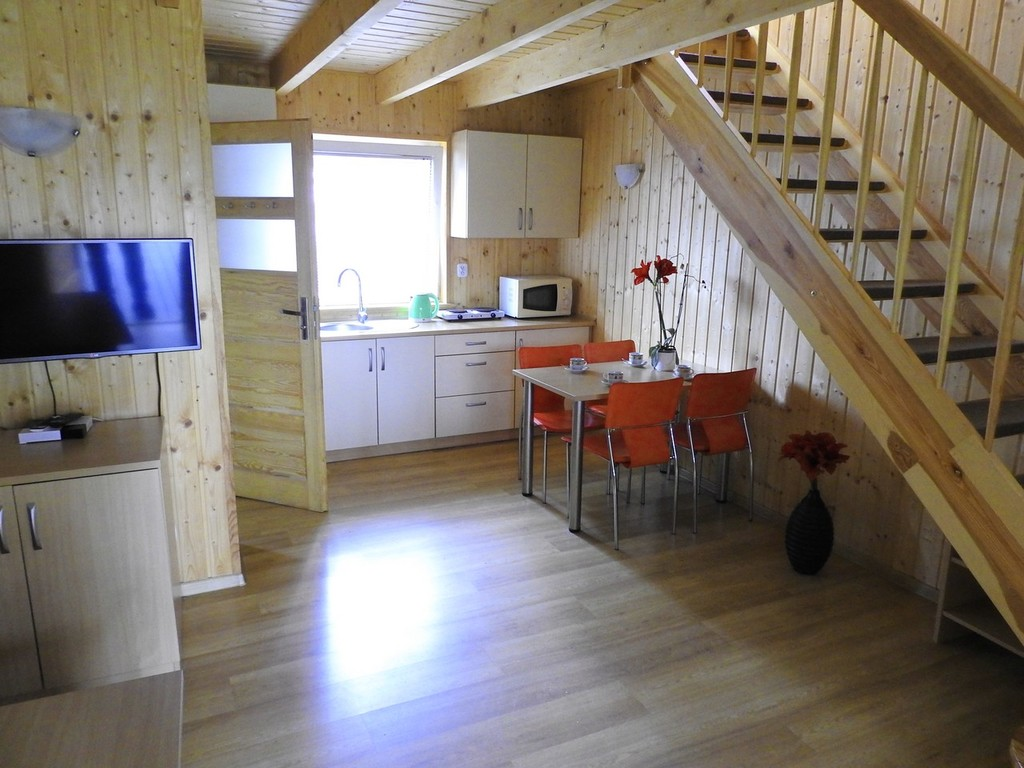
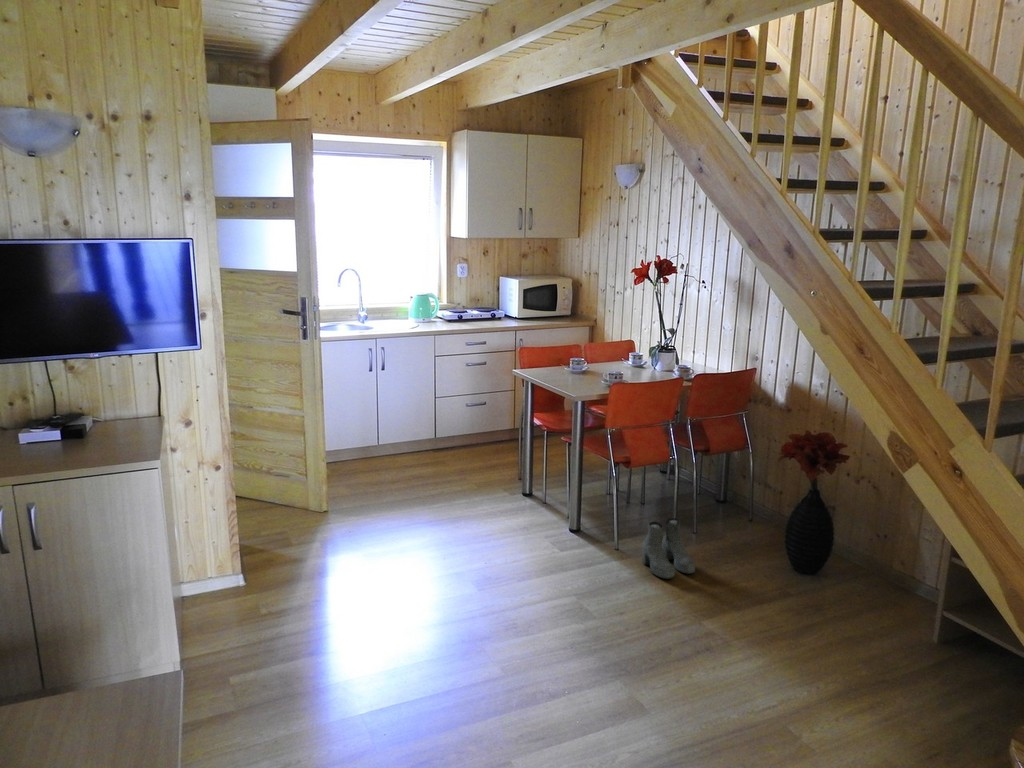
+ boots [641,517,696,580]
